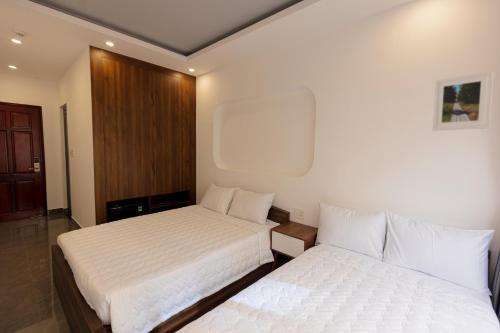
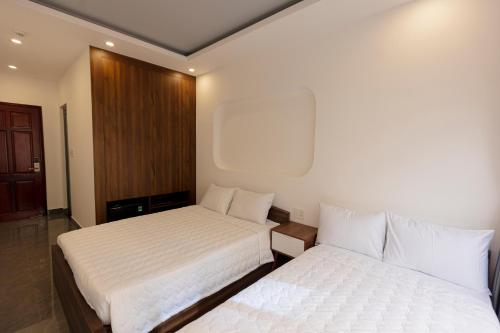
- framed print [431,70,494,132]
